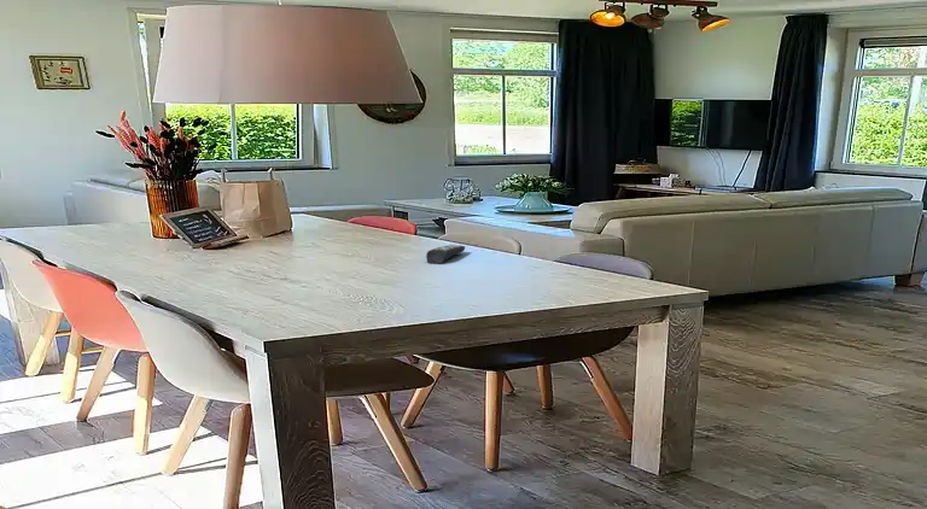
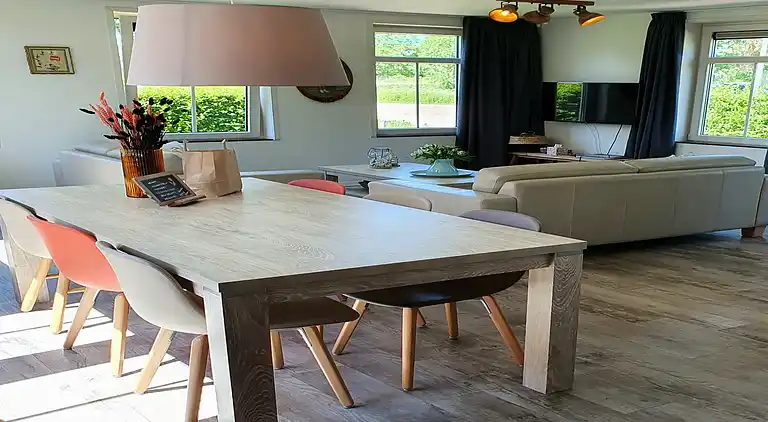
- remote control [425,244,466,265]
